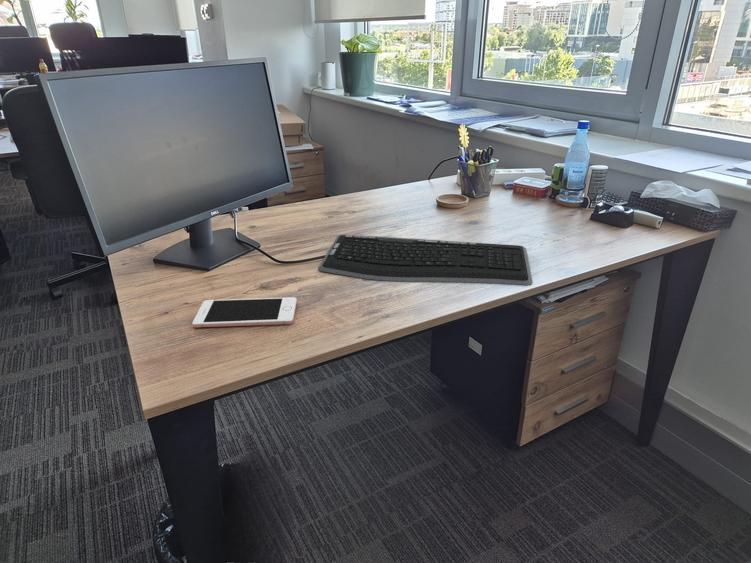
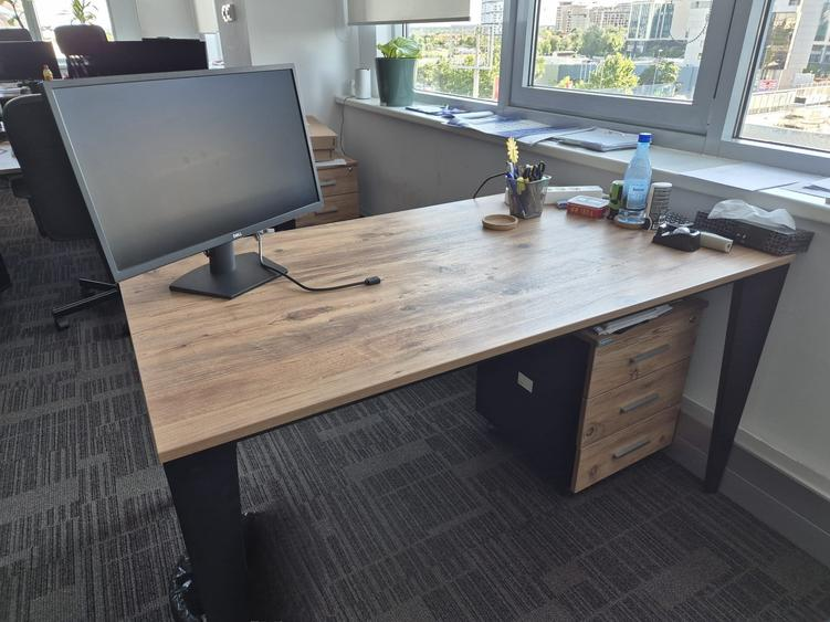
- cell phone [191,296,298,329]
- keyboard [317,234,533,287]
